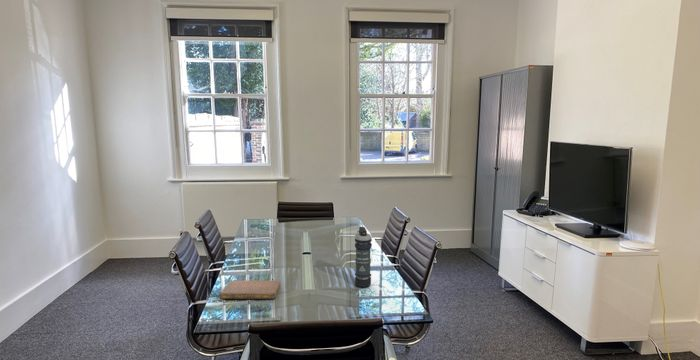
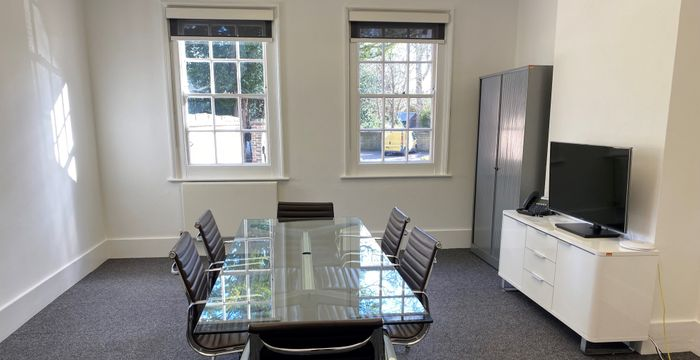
- notebook [219,279,281,300]
- smoke grenade [353,226,373,288]
